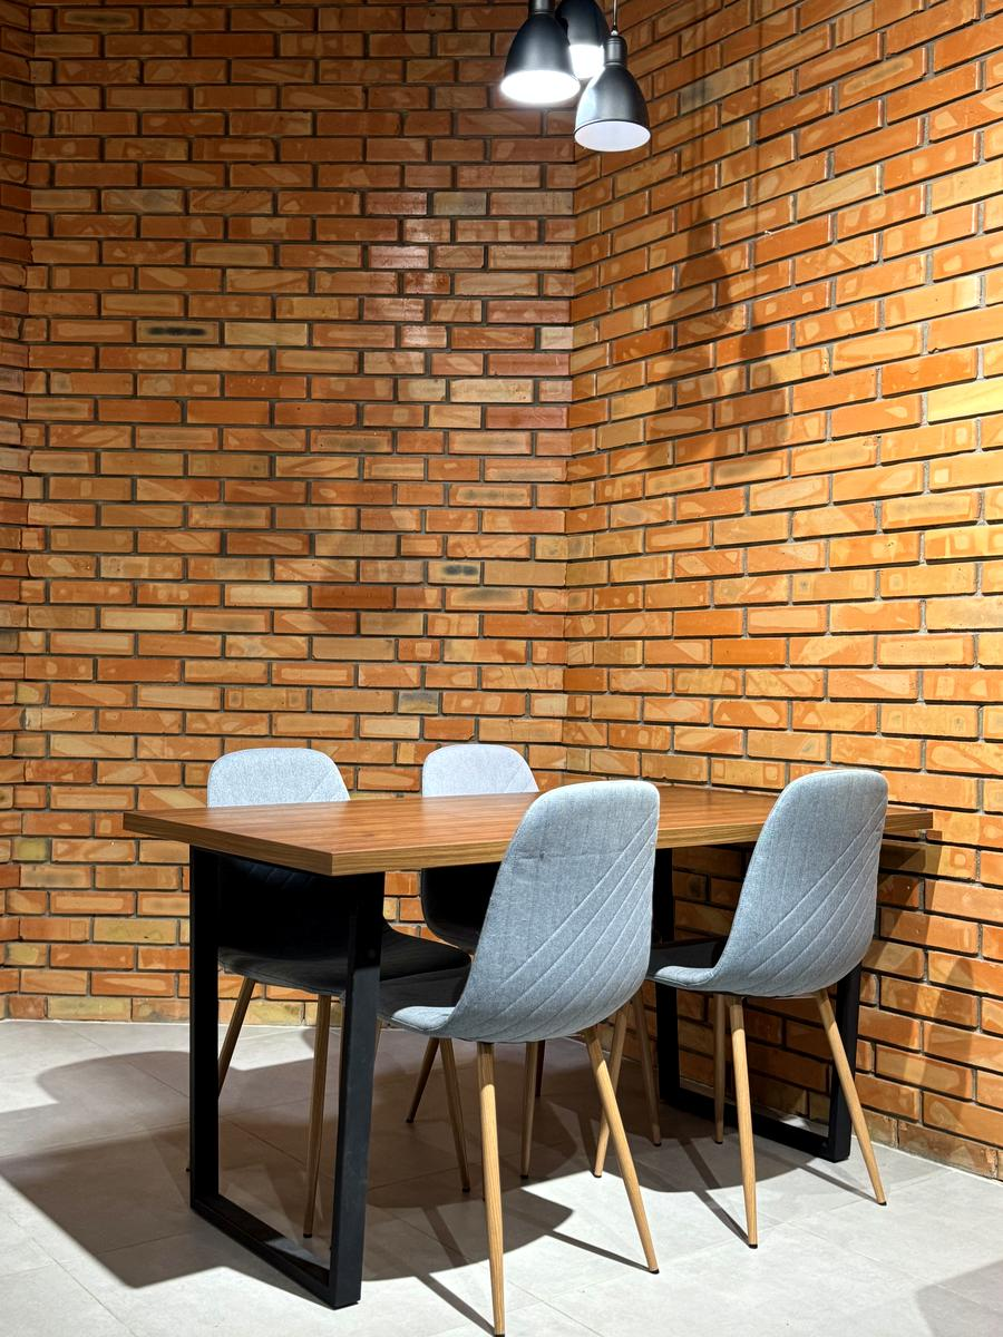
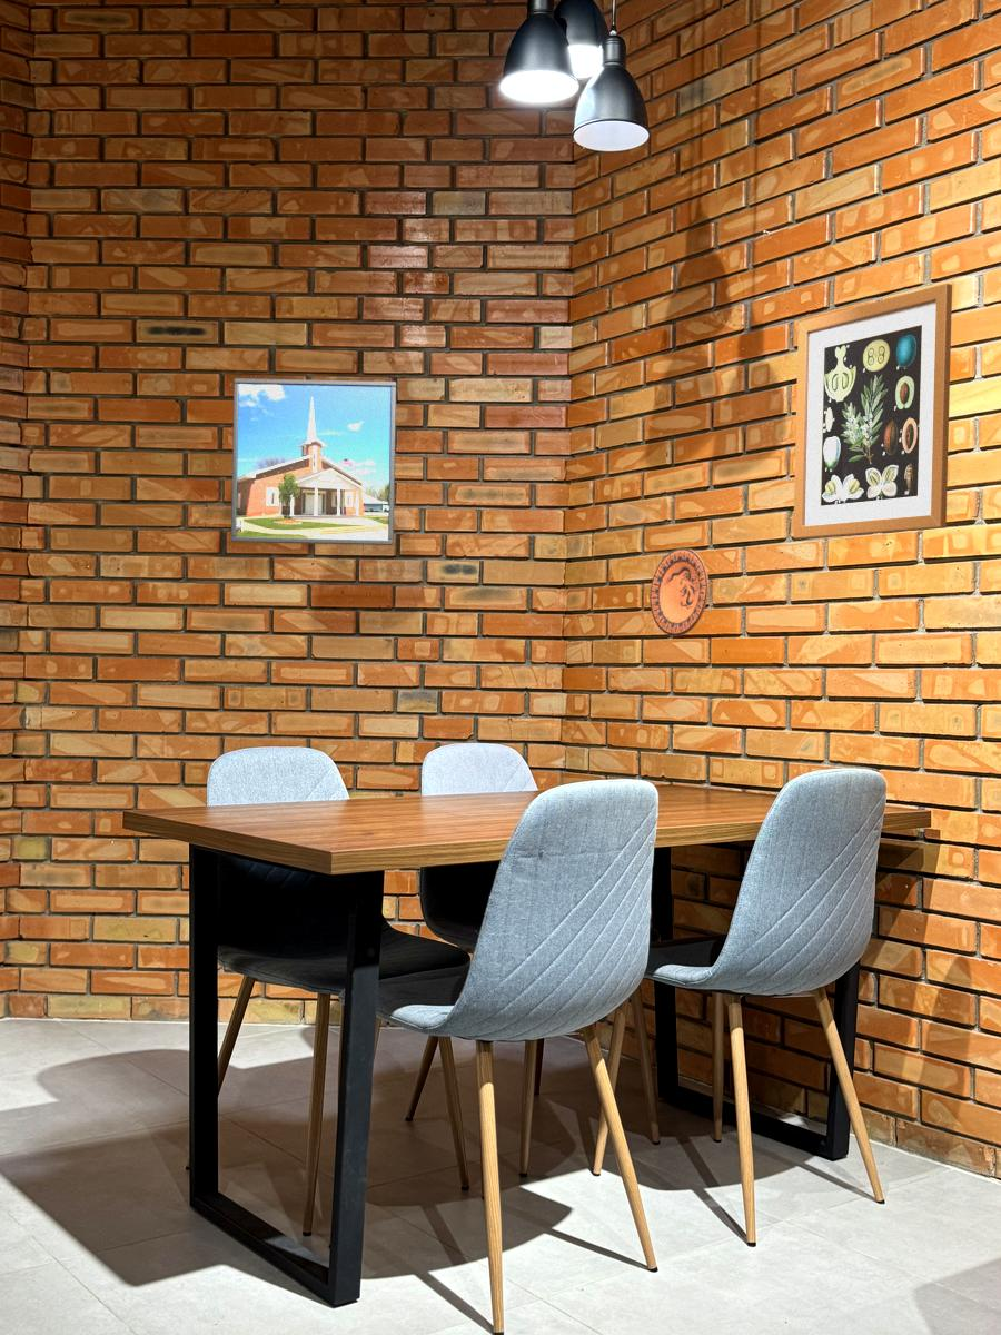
+ wall art [792,283,953,541]
+ decorative plate [648,547,710,637]
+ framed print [230,377,397,546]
